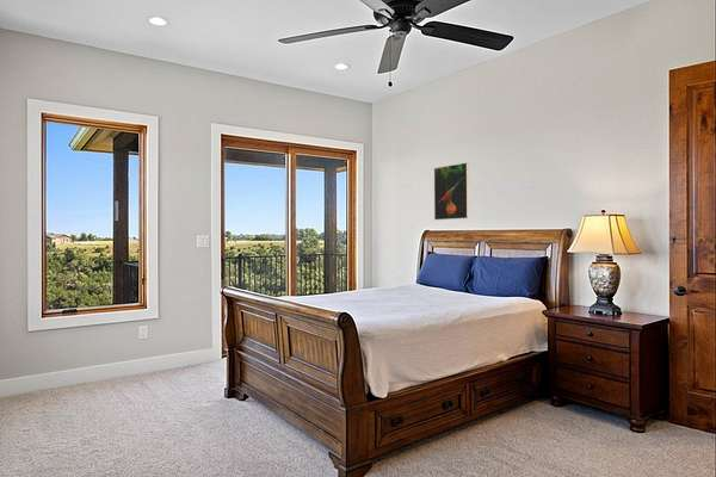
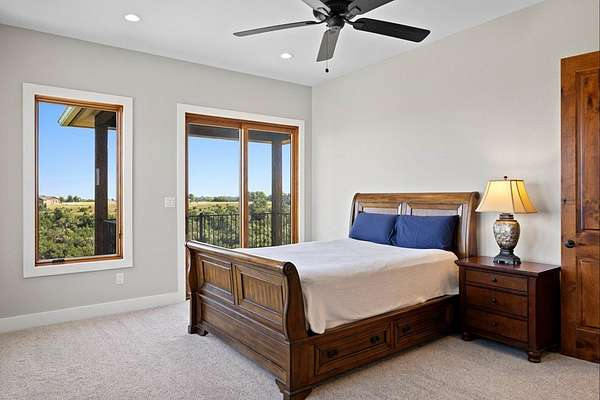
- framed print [433,162,470,221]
